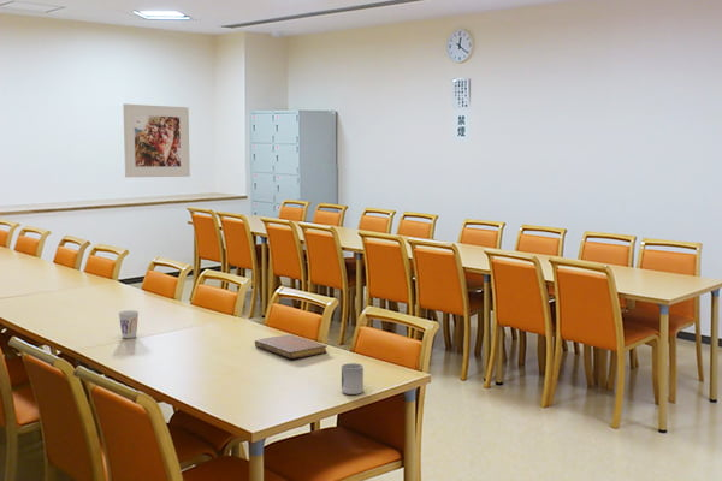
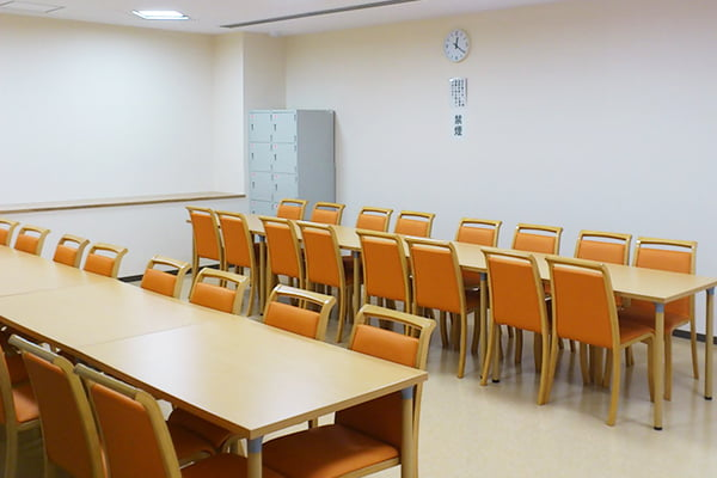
- cup [117,309,140,339]
- notebook [254,333,329,360]
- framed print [122,103,191,178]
- cup [341,362,365,396]
